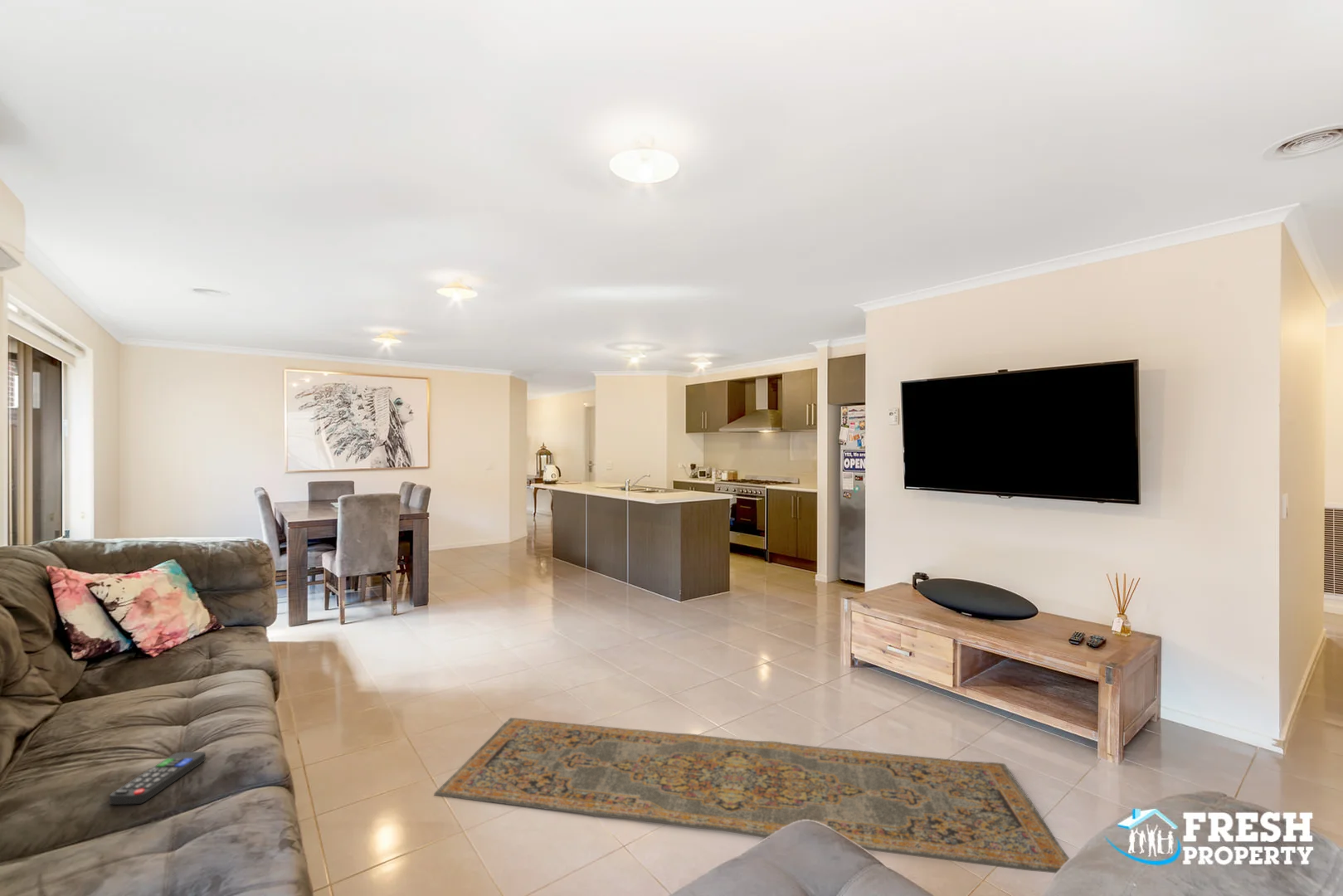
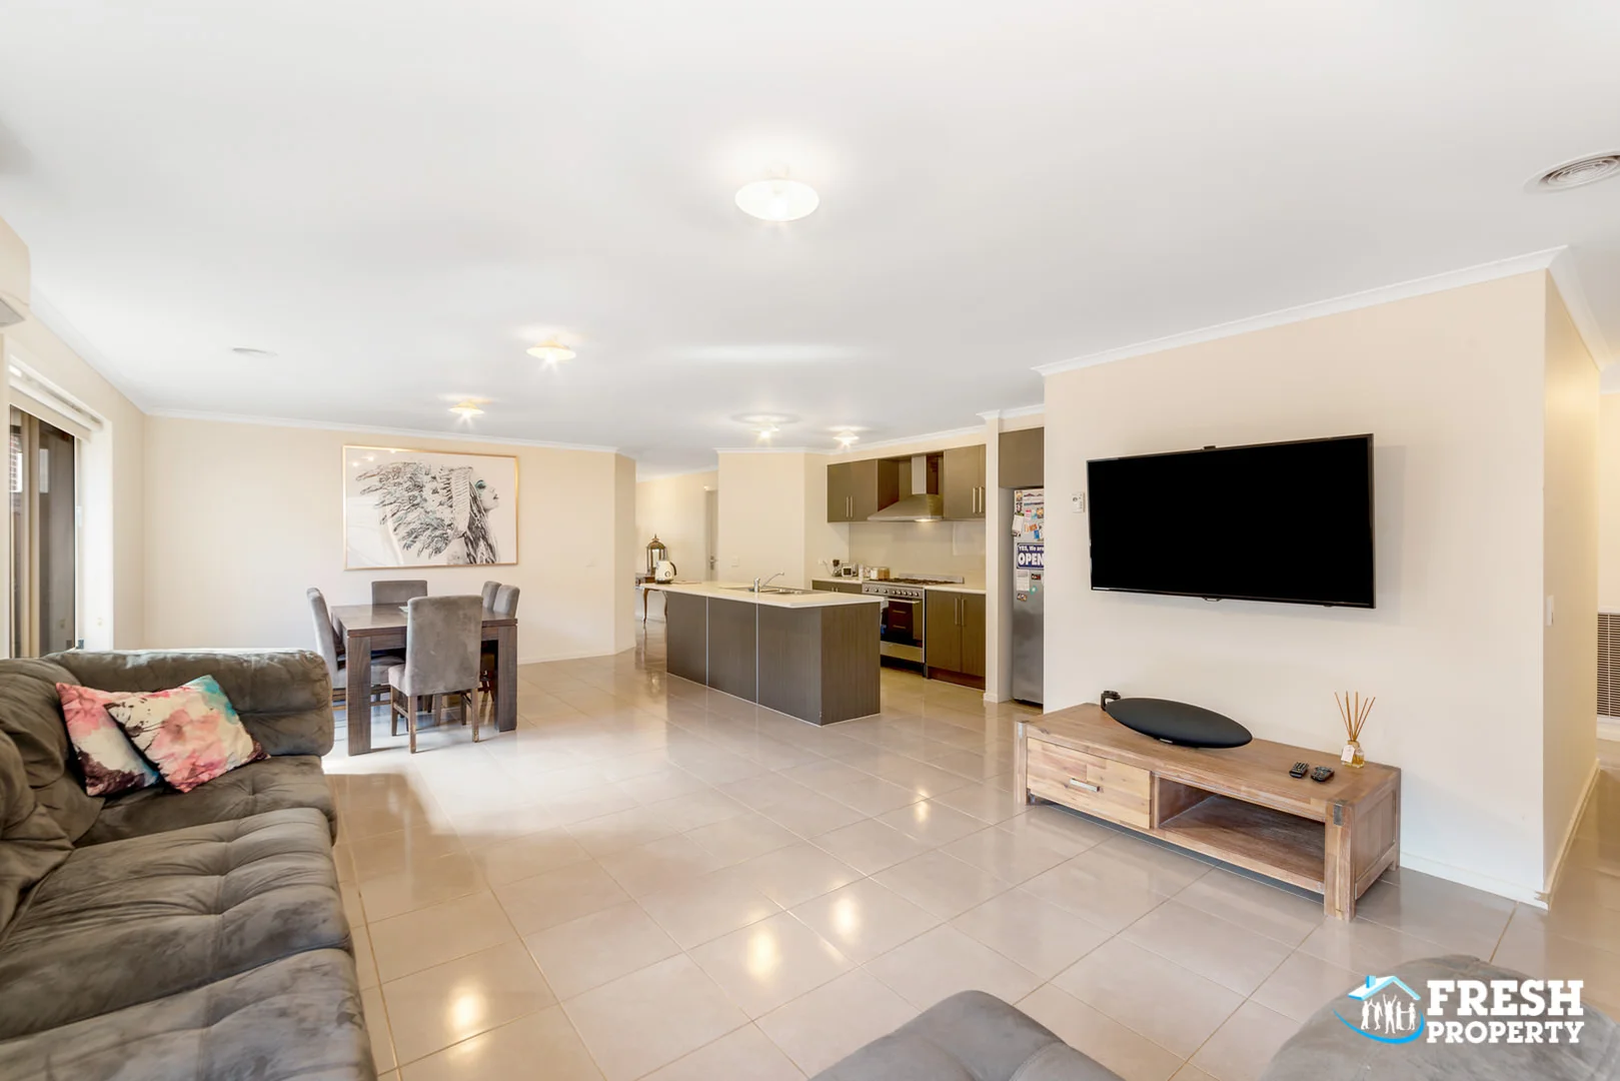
- rug [433,717,1070,874]
- remote control [109,751,207,806]
